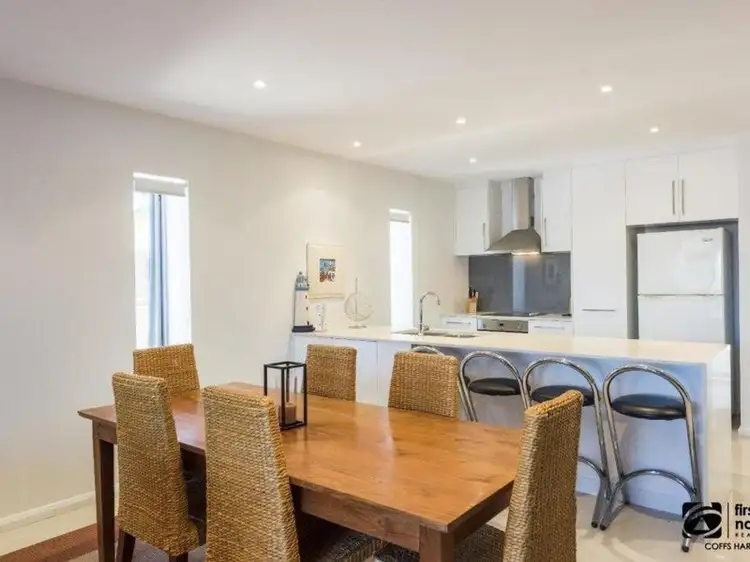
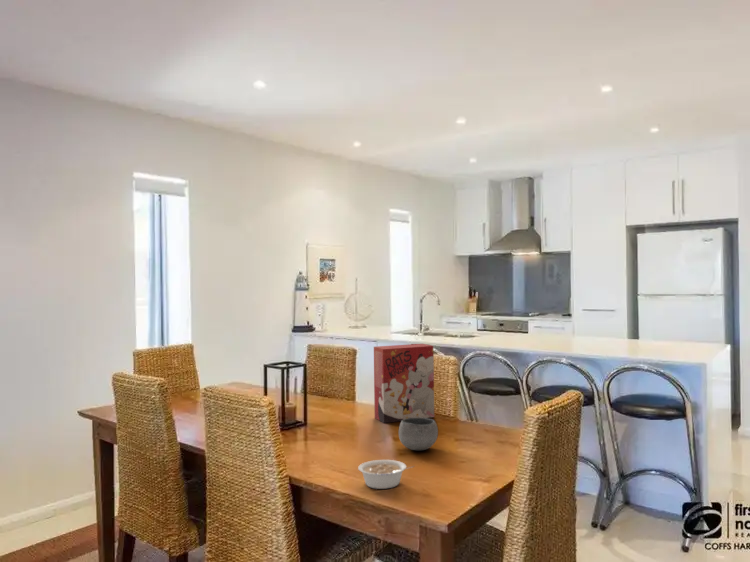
+ legume [357,459,415,490]
+ cereal box [373,343,435,424]
+ bowl [398,417,439,451]
